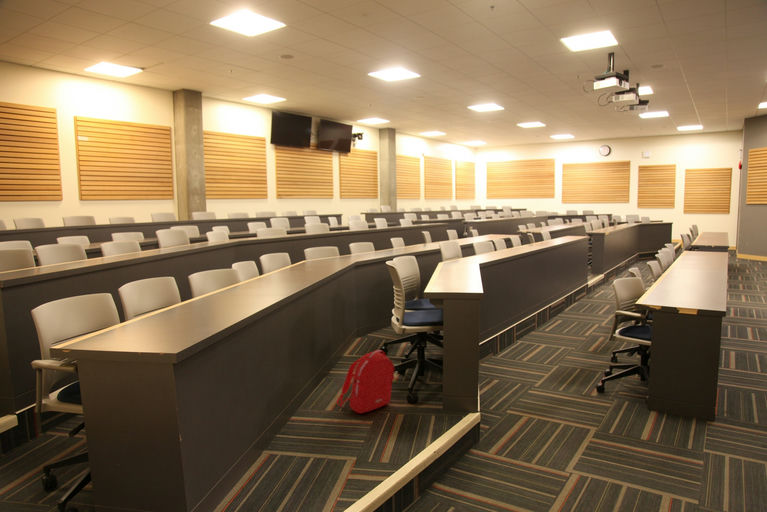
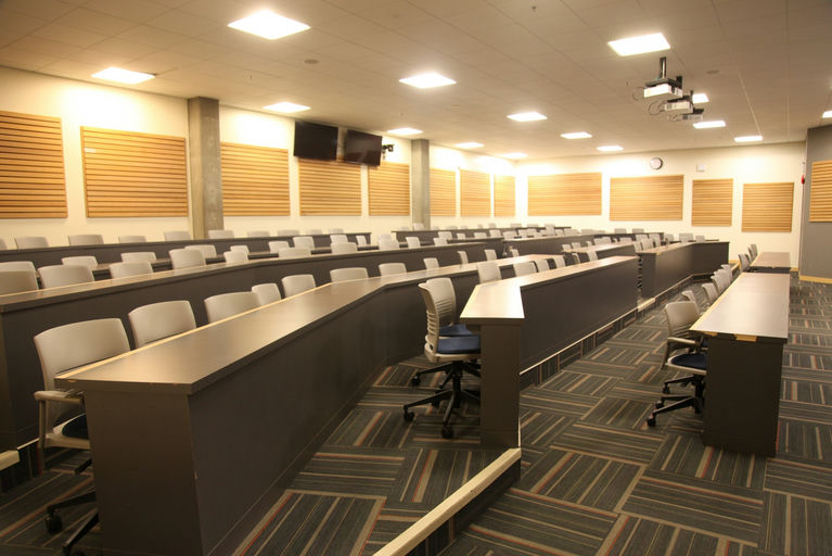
- backpack [336,349,397,414]
